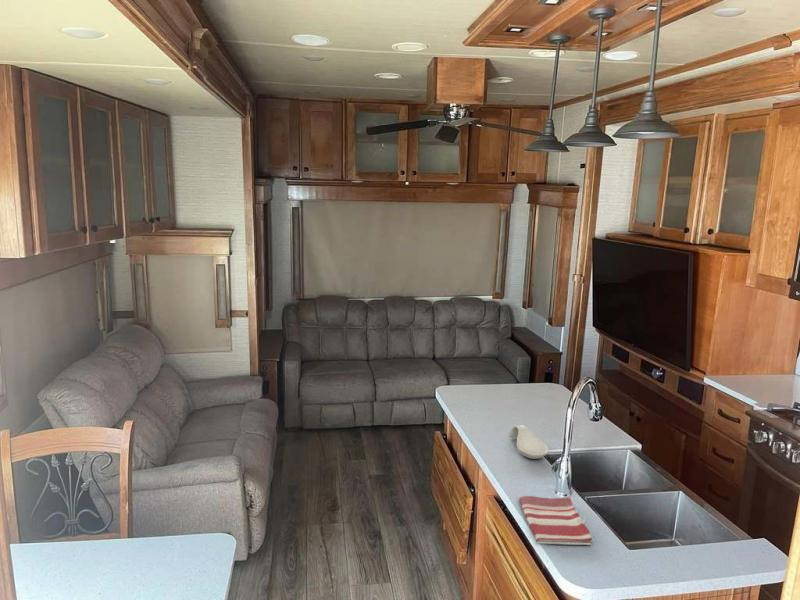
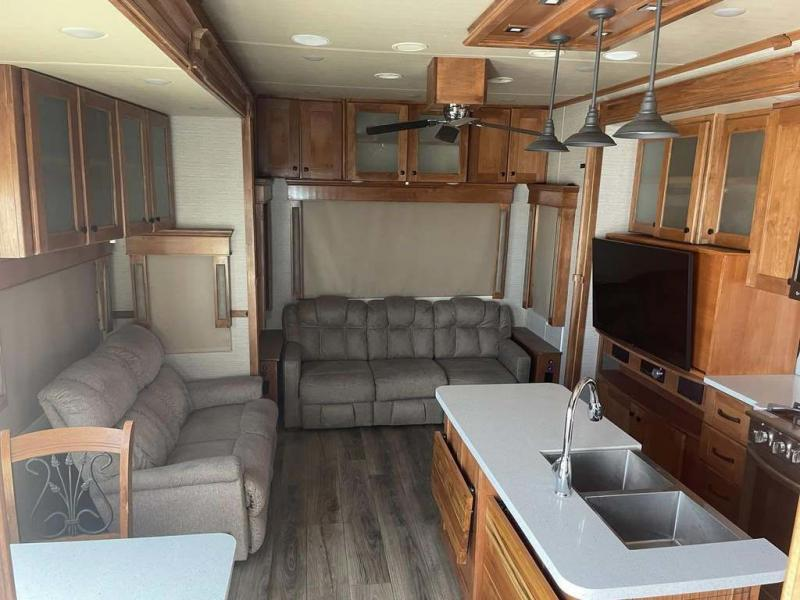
- dish towel [518,495,594,546]
- spoon rest [508,424,549,460]
